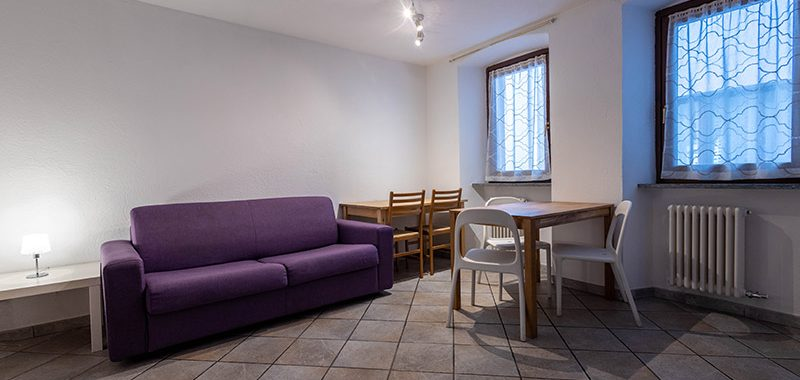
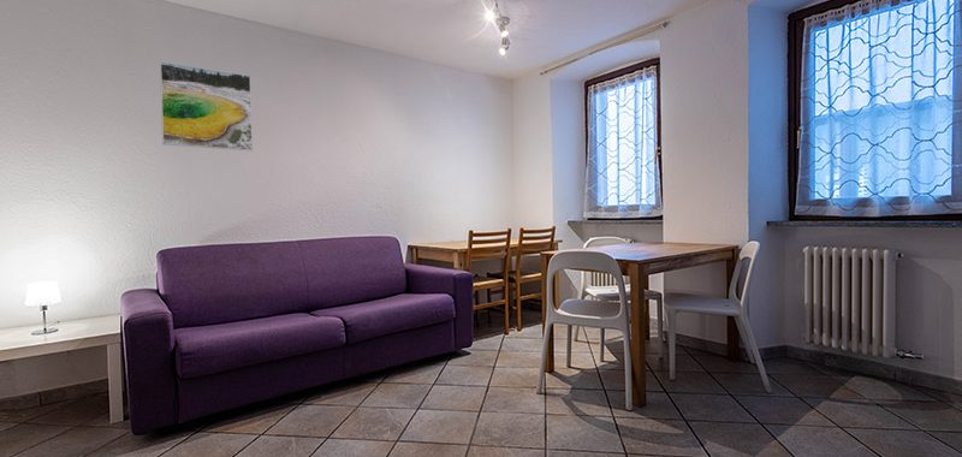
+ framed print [159,60,254,152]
